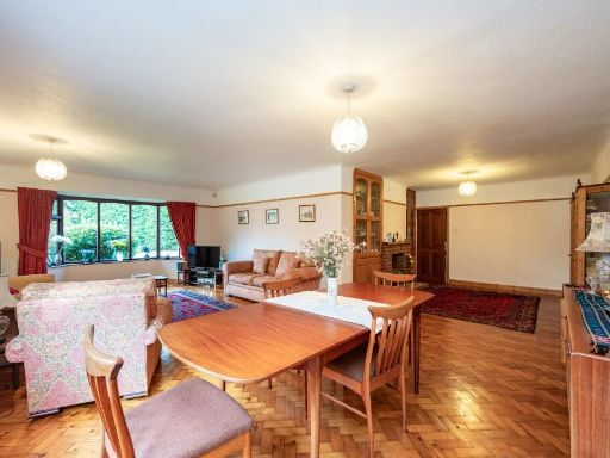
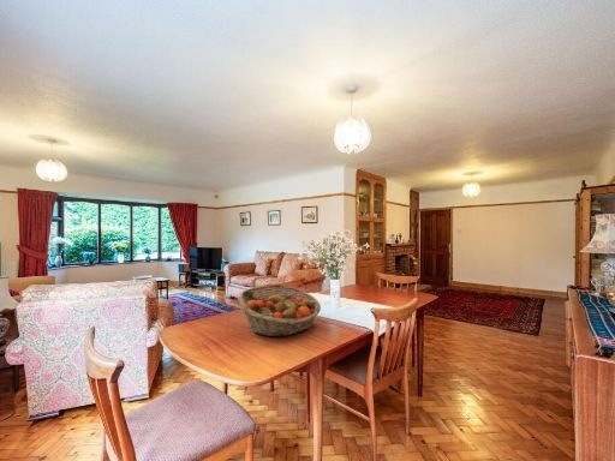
+ fruit basket [237,283,322,337]
